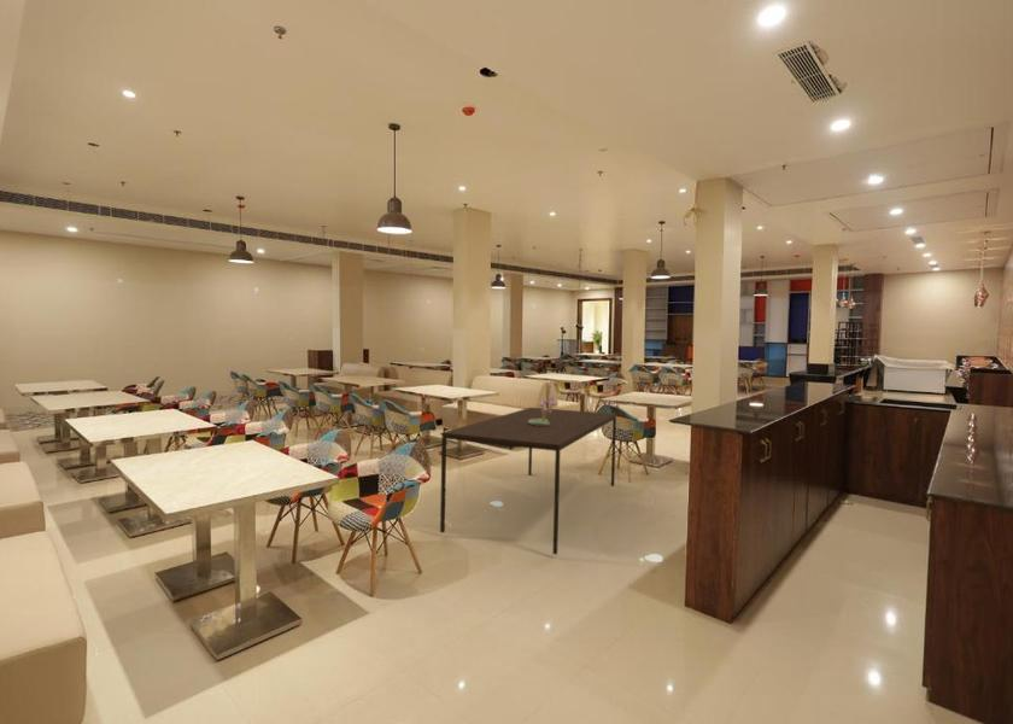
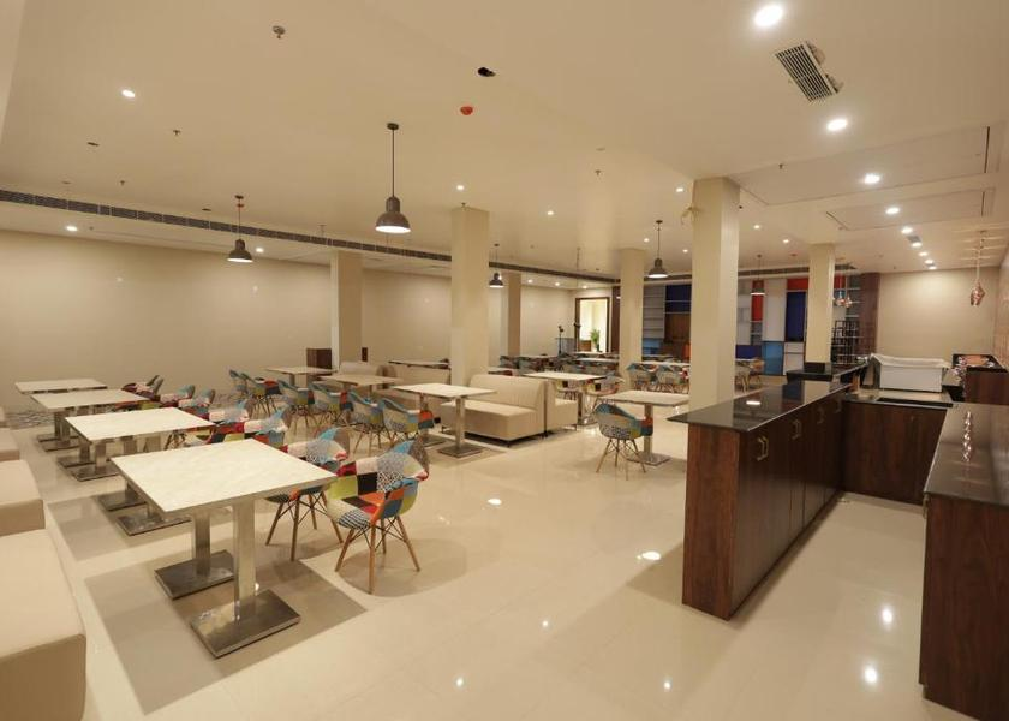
- dining table [439,407,617,556]
- flowering plant [528,395,558,426]
